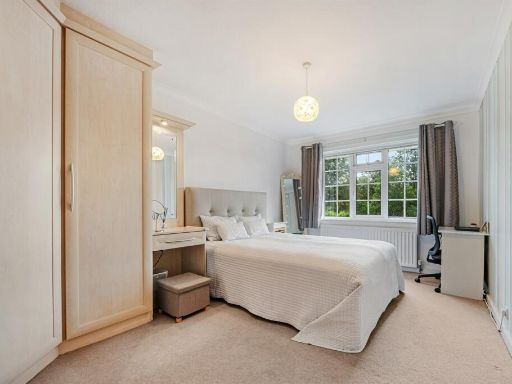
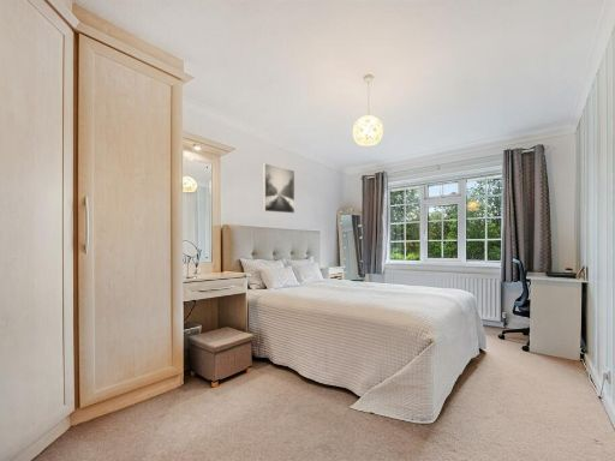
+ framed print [262,162,295,215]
